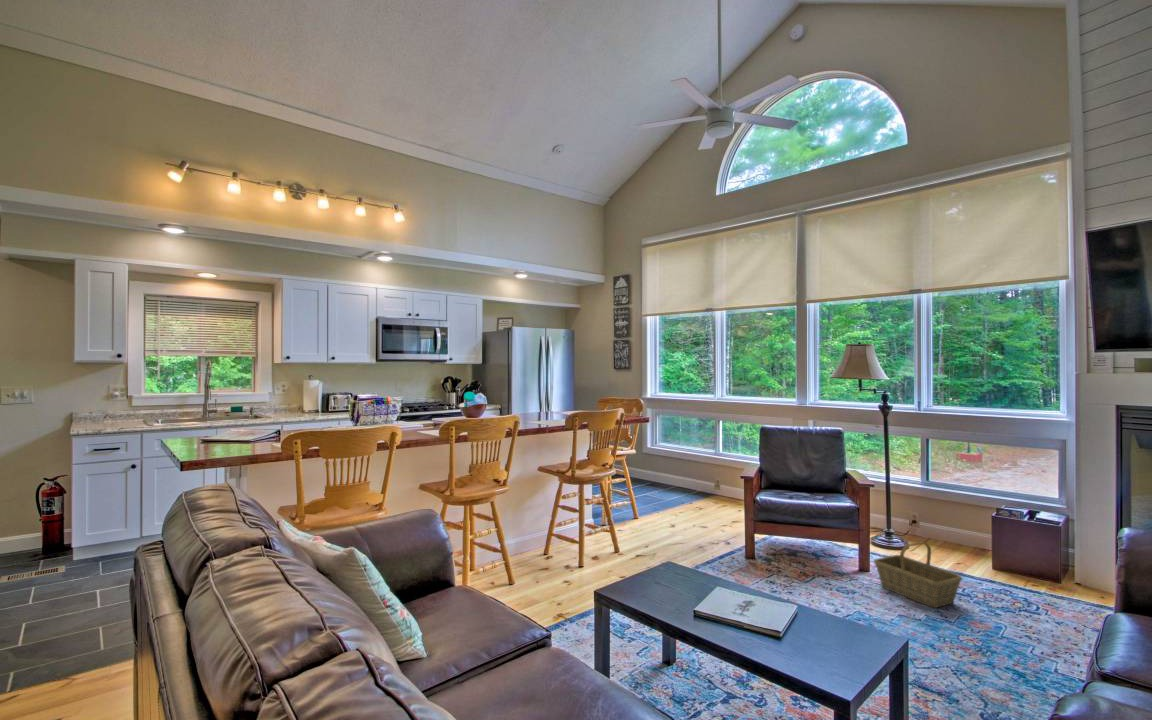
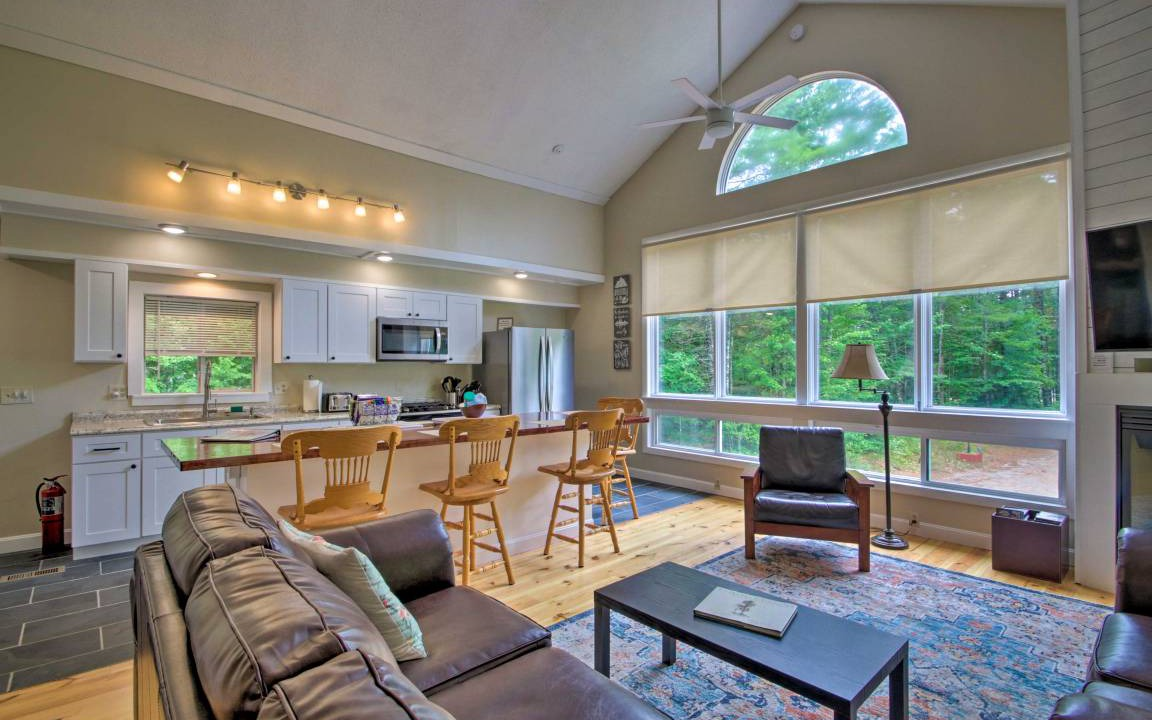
- basket [873,541,963,609]
